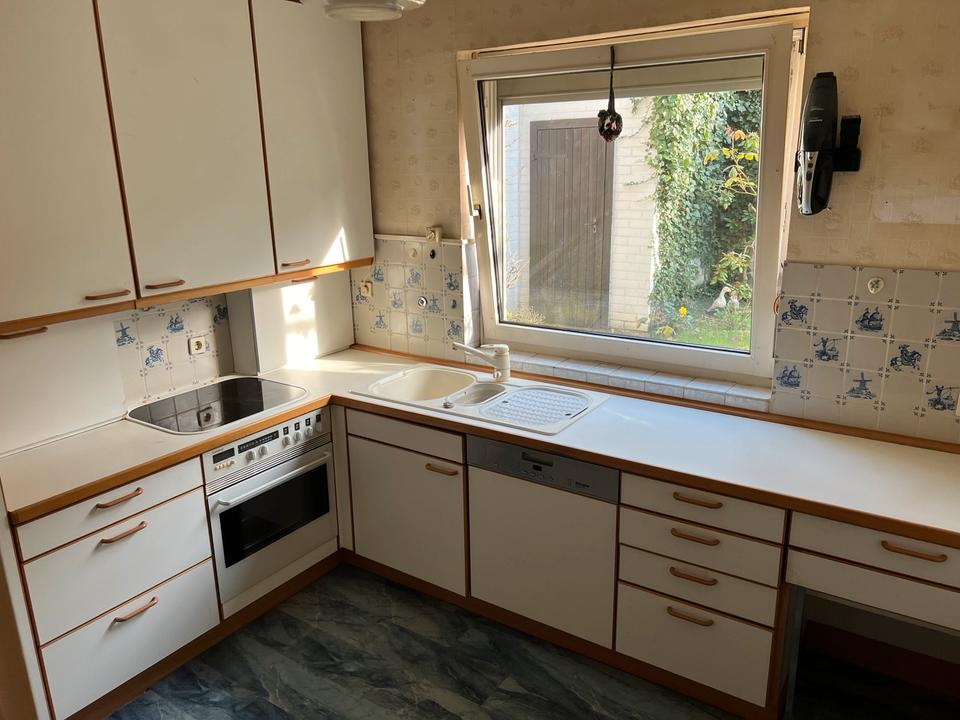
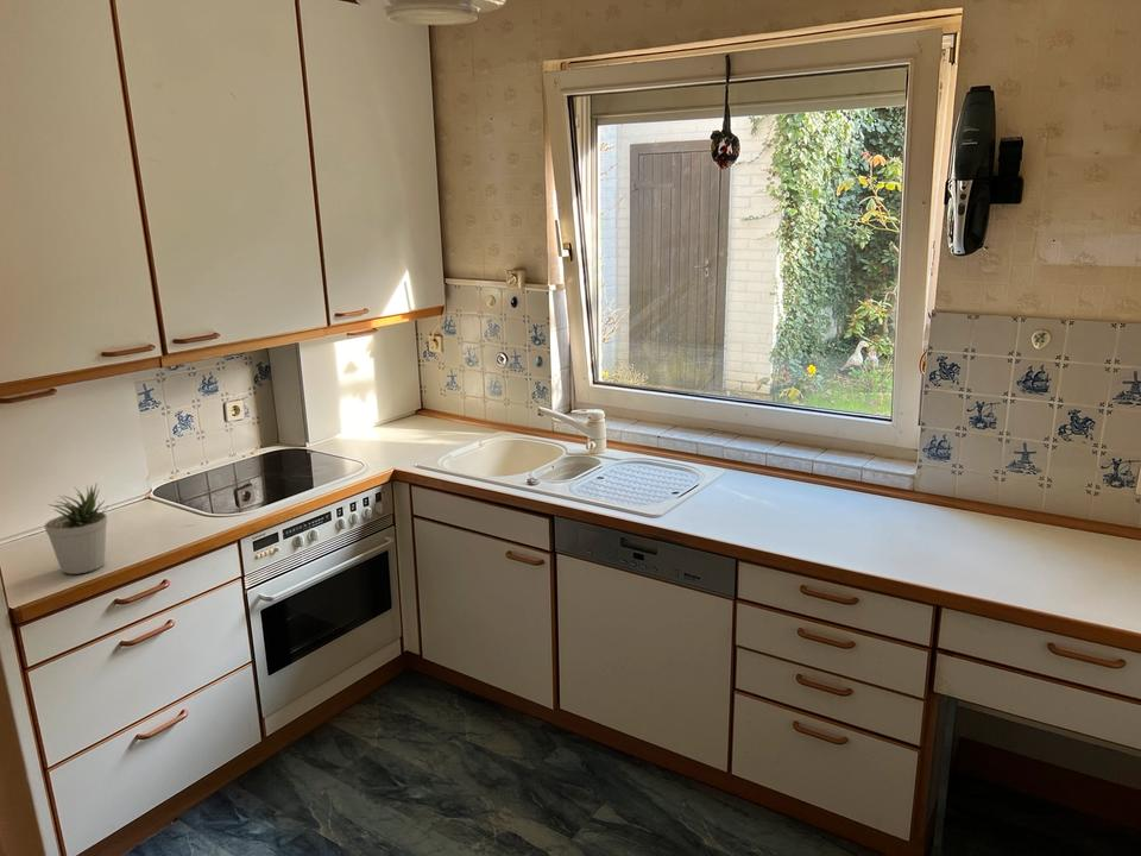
+ potted plant [44,484,109,575]
